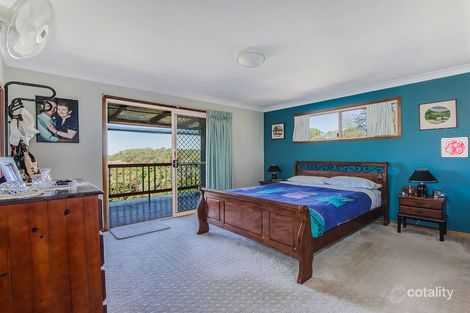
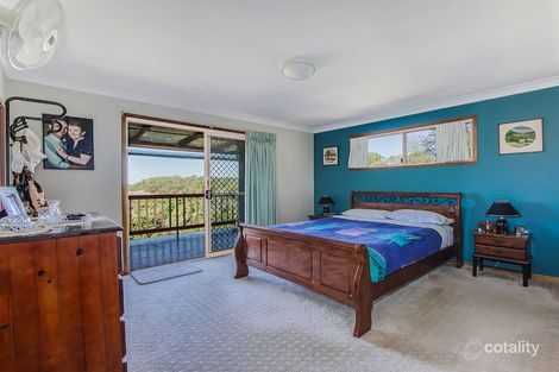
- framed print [440,135,470,159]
